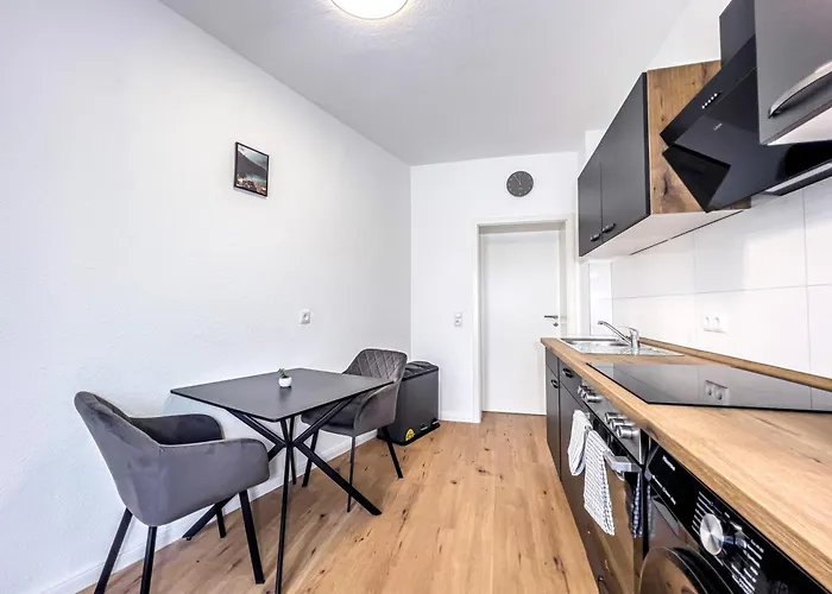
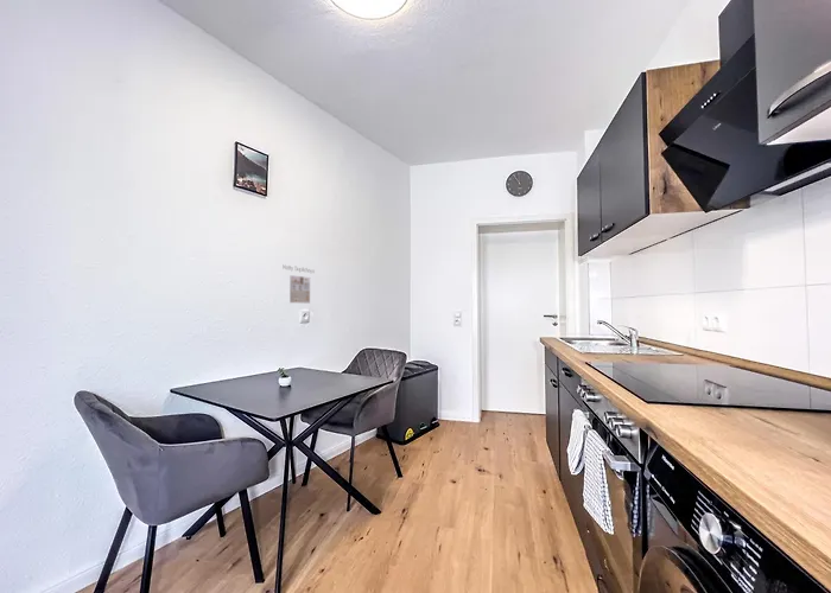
+ calendar [281,263,316,305]
